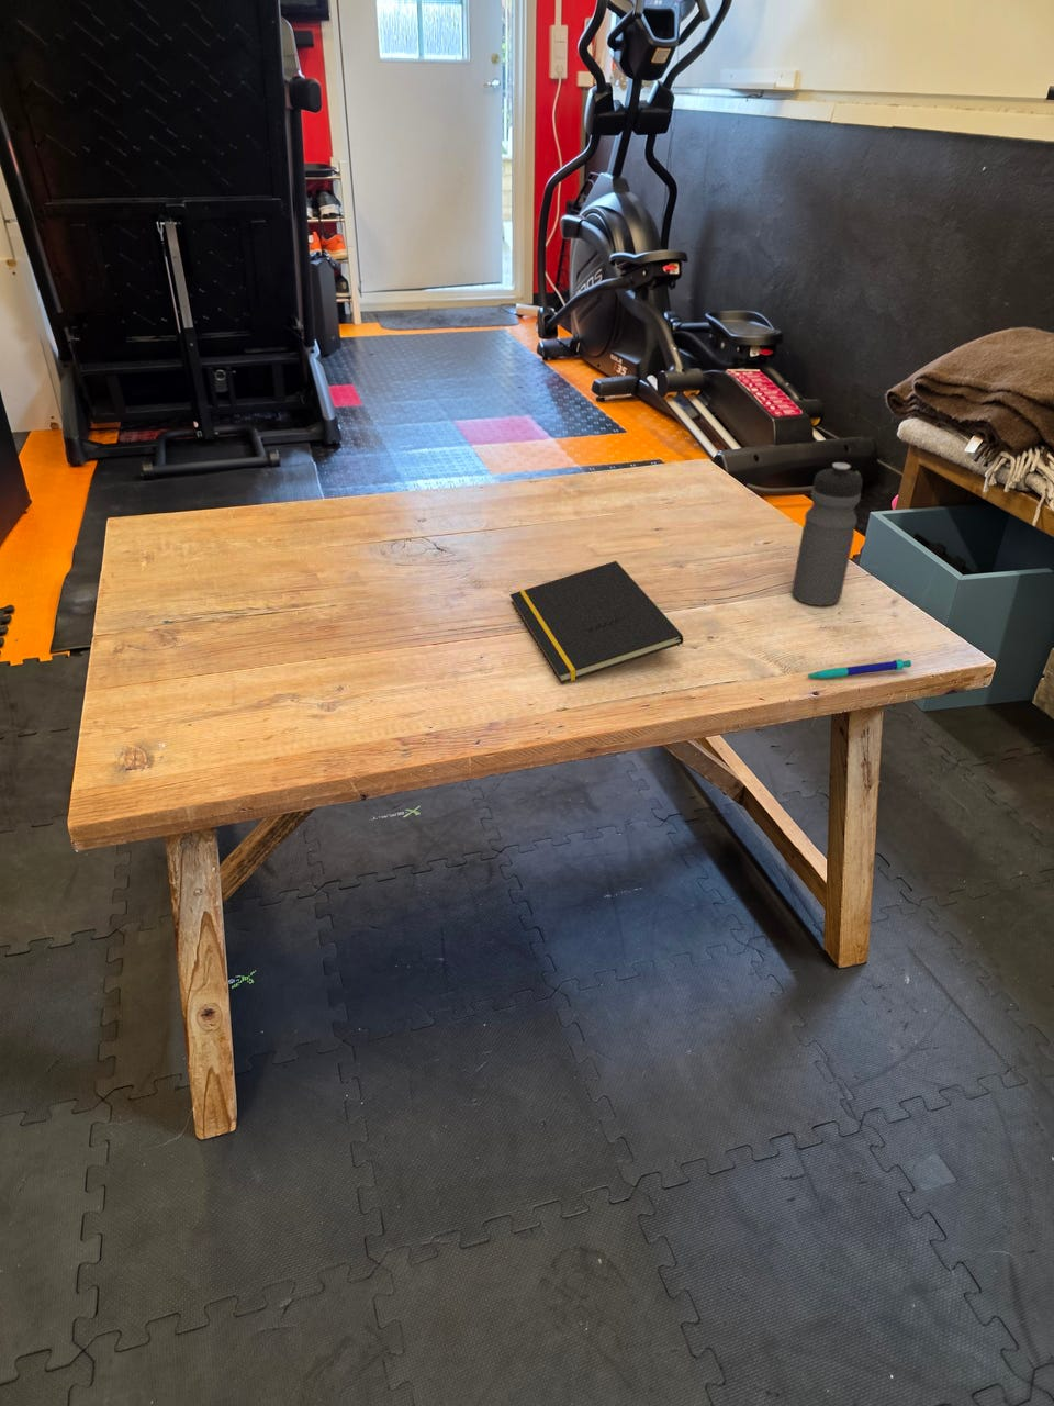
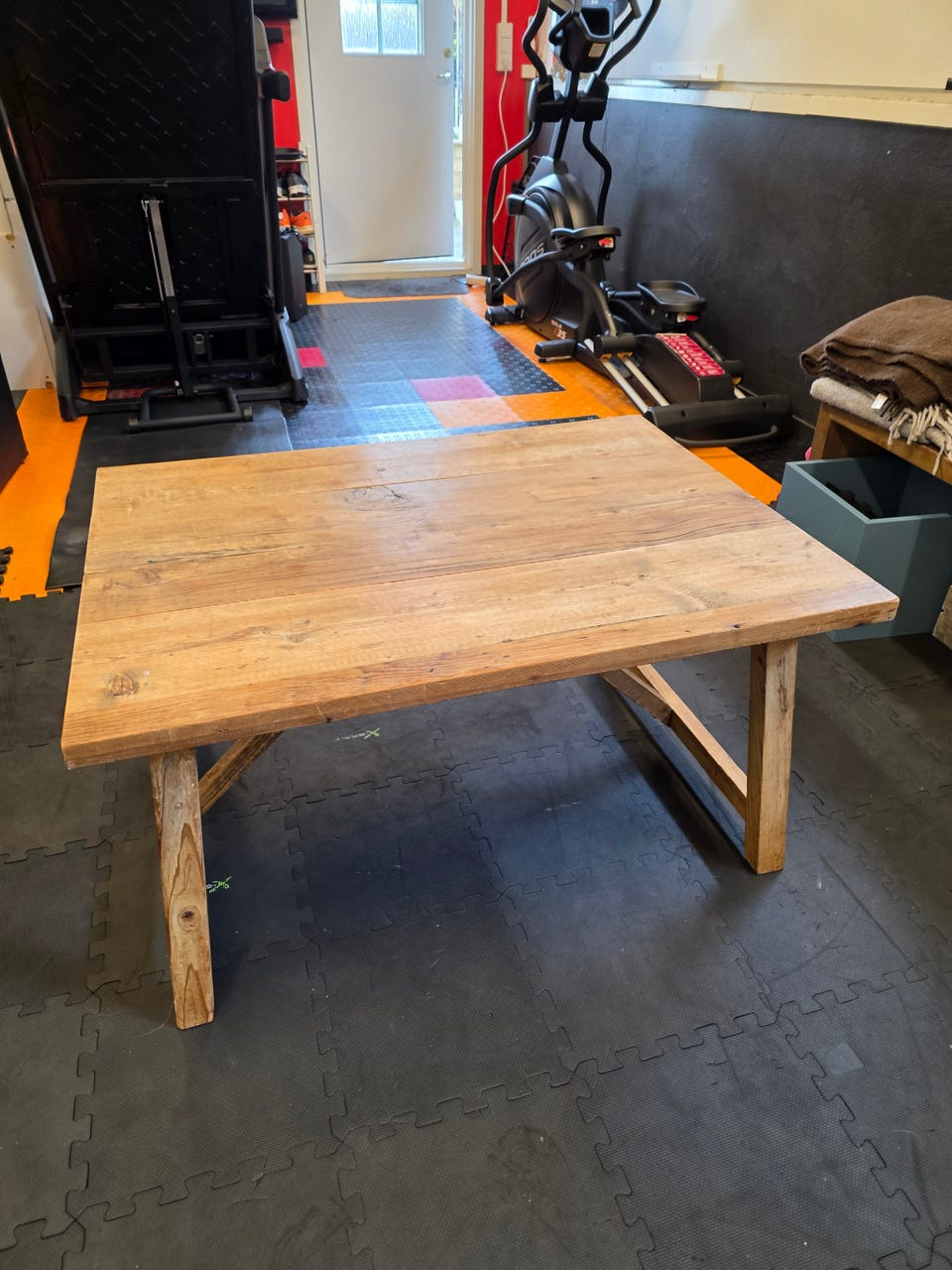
- water bottle [790,462,864,607]
- pen [805,658,912,680]
- notepad [509,560,684,684]
